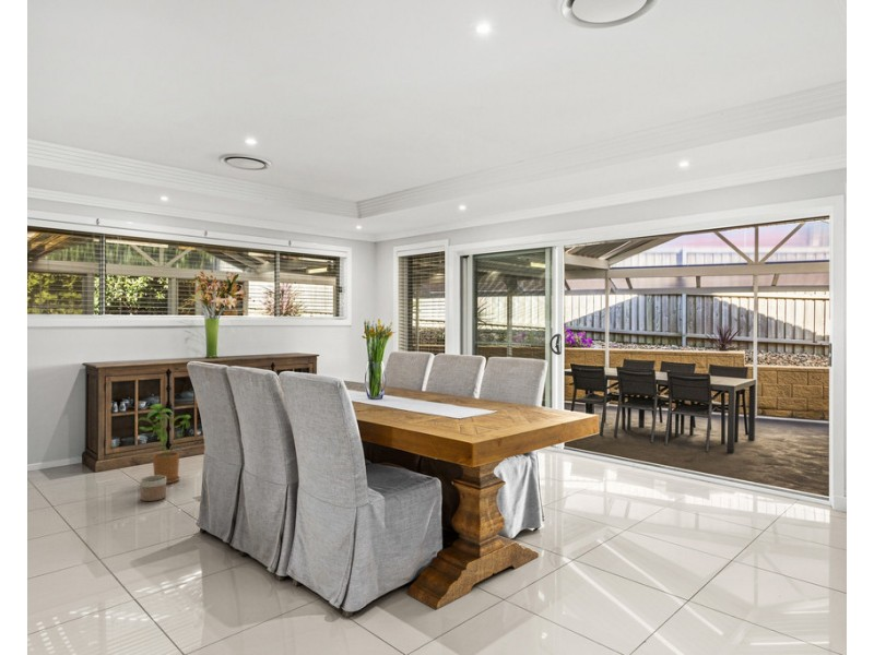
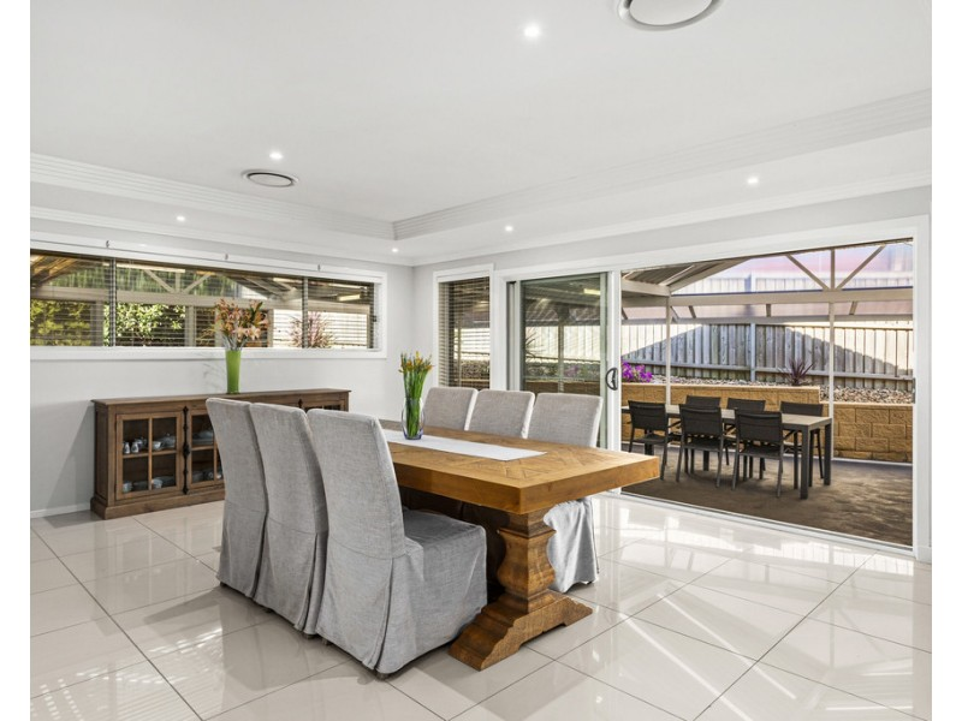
- house plant [134,403,192,485]
- planter [140,475,167,502]
